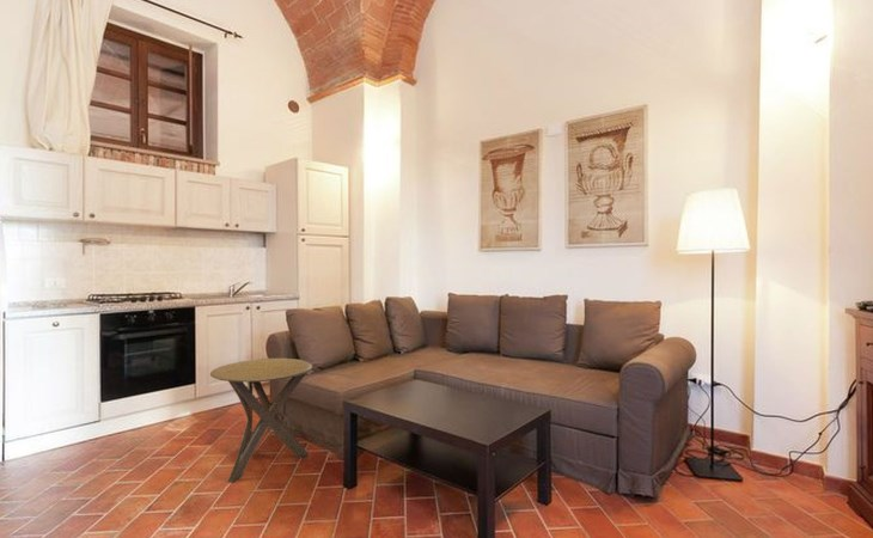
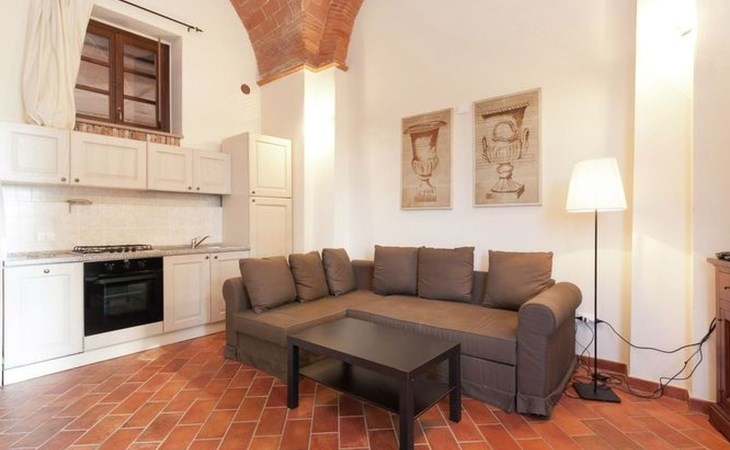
- side table [209,357,315,484]
